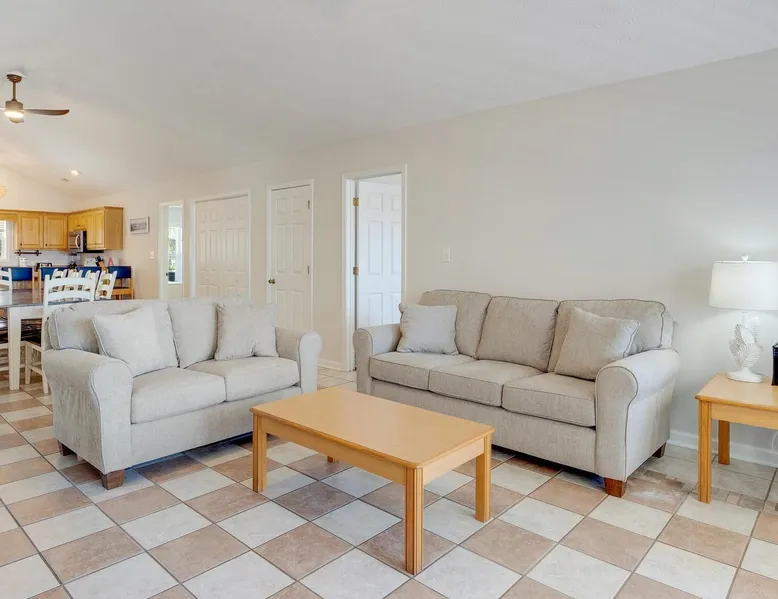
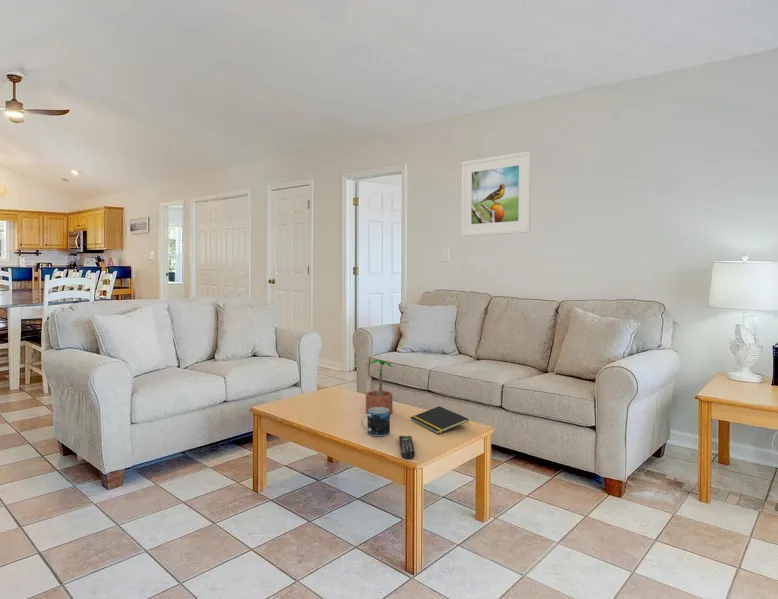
+ mug [360,407,391,437]
+ notepad [409,405,470,435]
+ potted plant [365,359,393,414]
+ remote control [398,435,416,460]
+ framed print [461,150,532,237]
